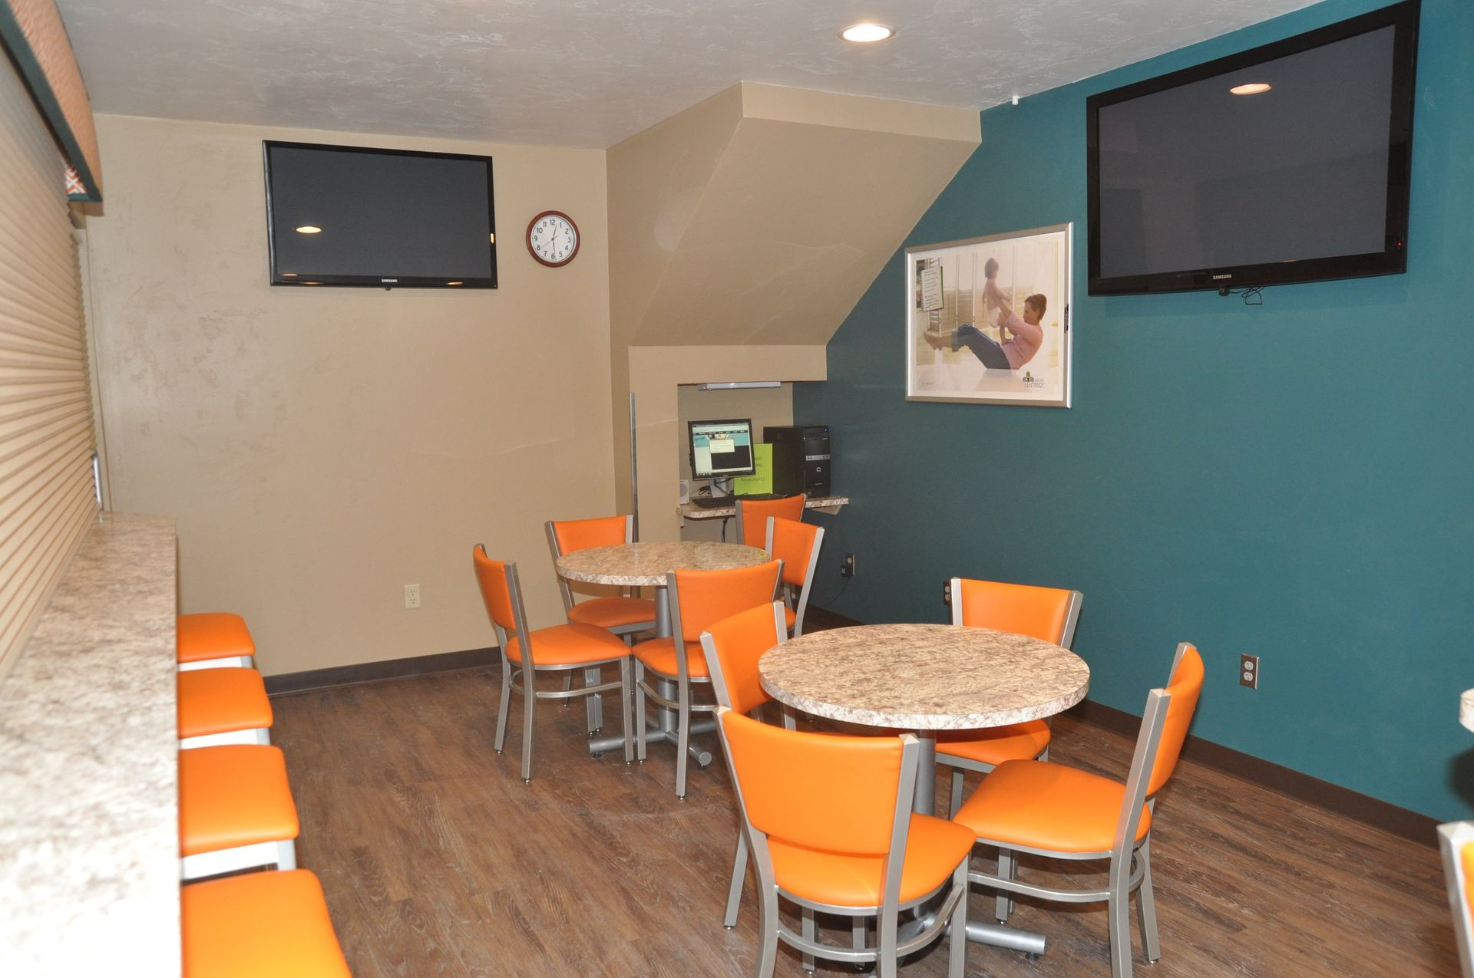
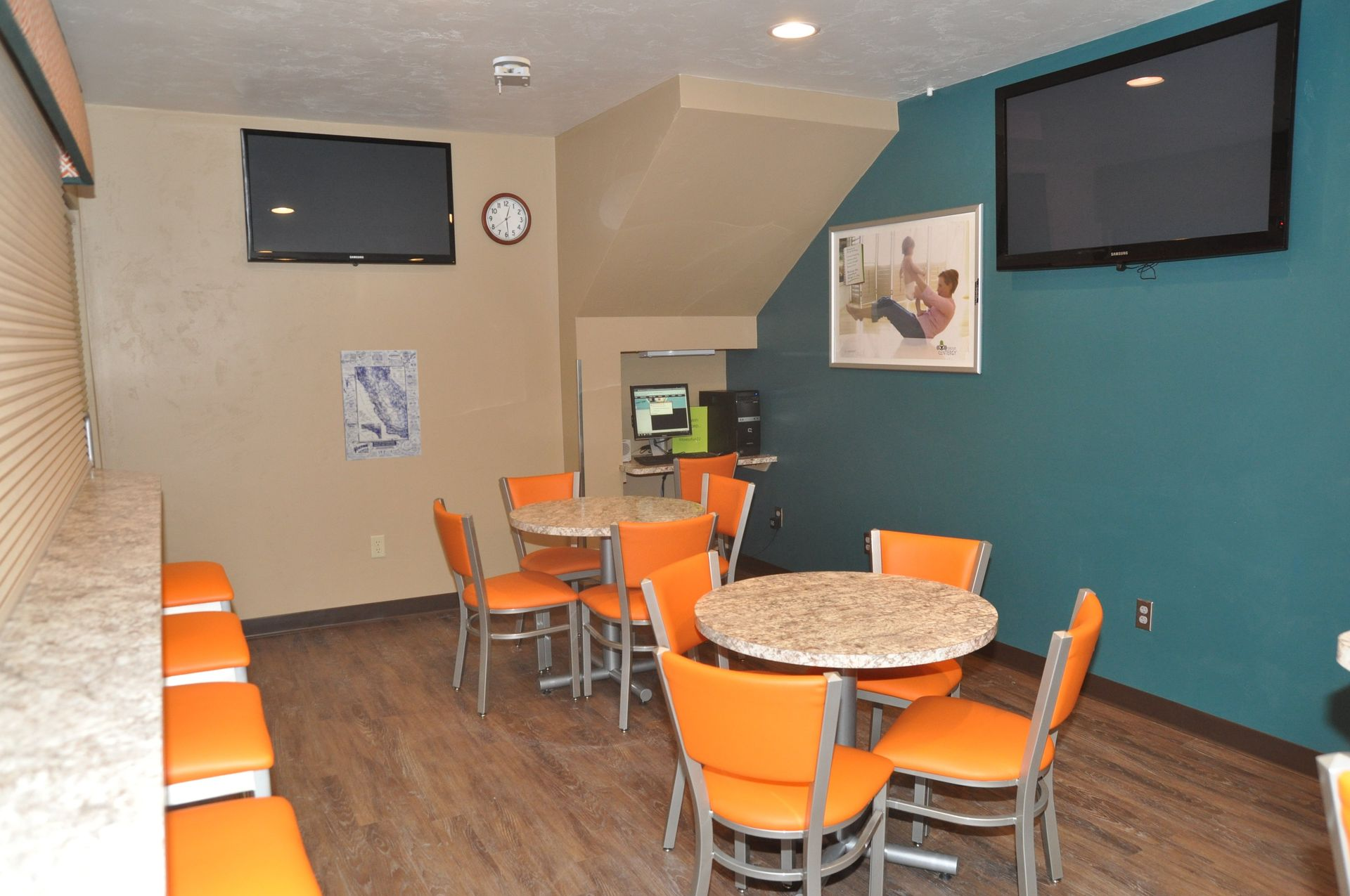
+ wall art [339,349,423,462]
+ smoke detector [492,56,531,96]
